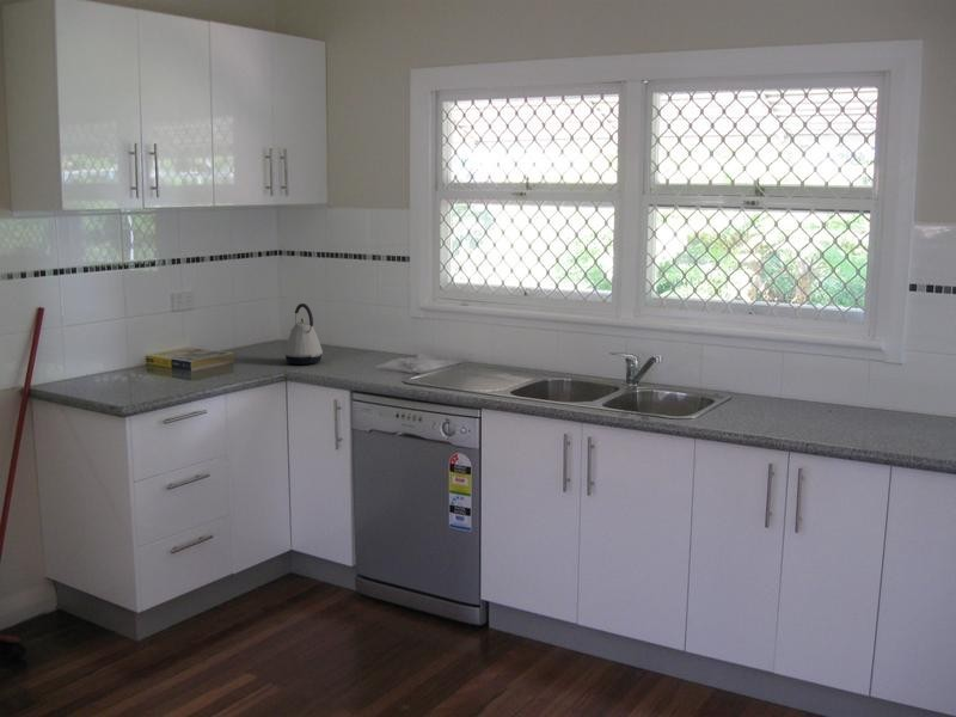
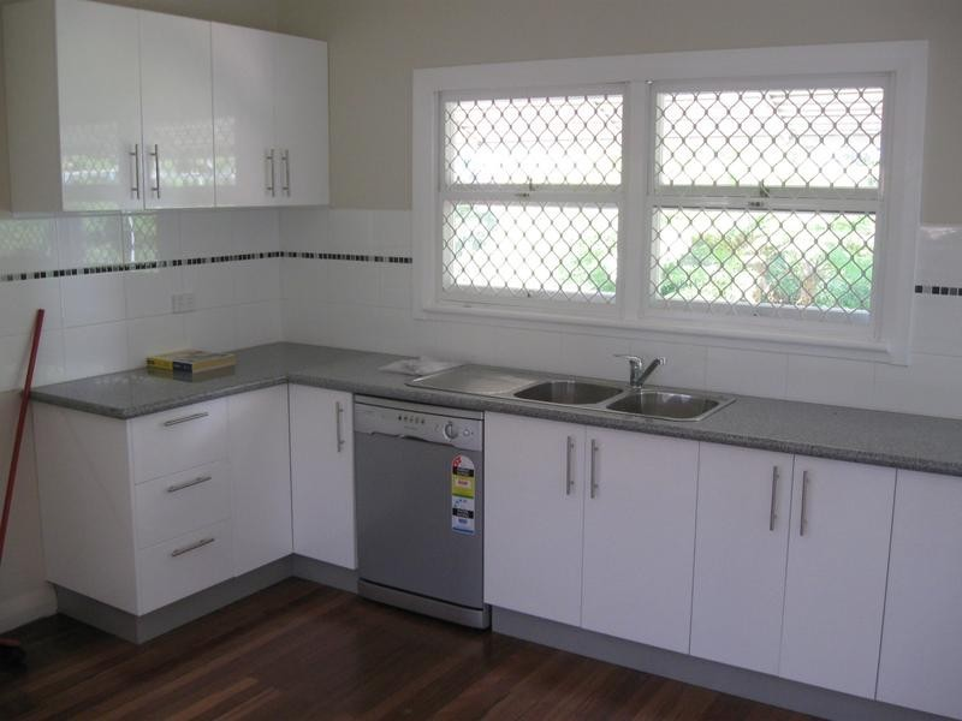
- kettle [283,302,324,366]
